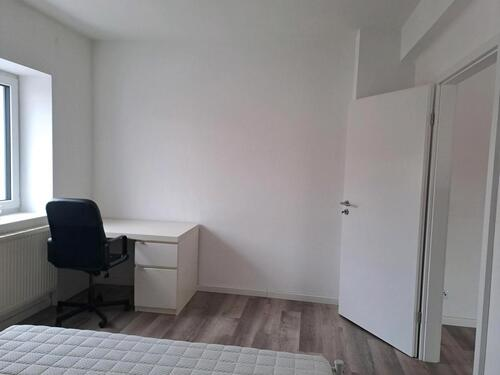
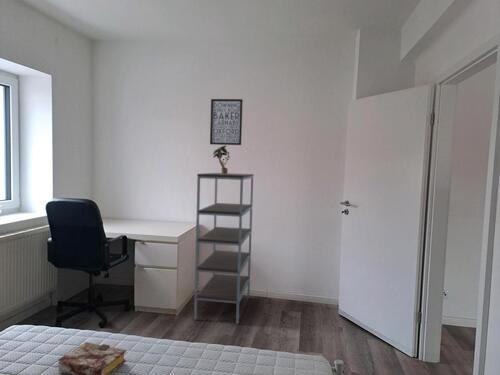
+ book [57,341,127,375]
+ wall art [209,98,244,146]
+ shelving unit [193,172,255,325]
+ potted plant [212,145,231,174]
